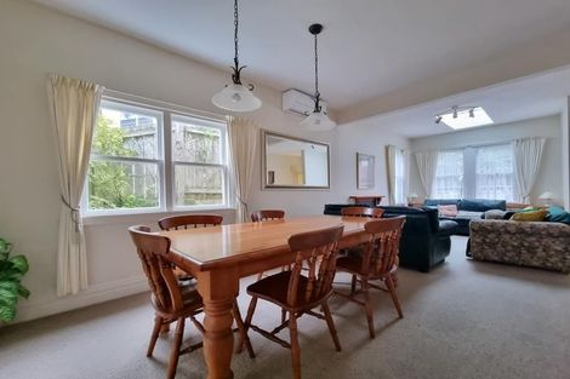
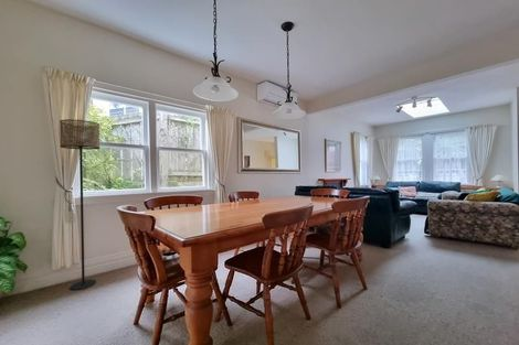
+ floor lamp [59,118,100,291]
